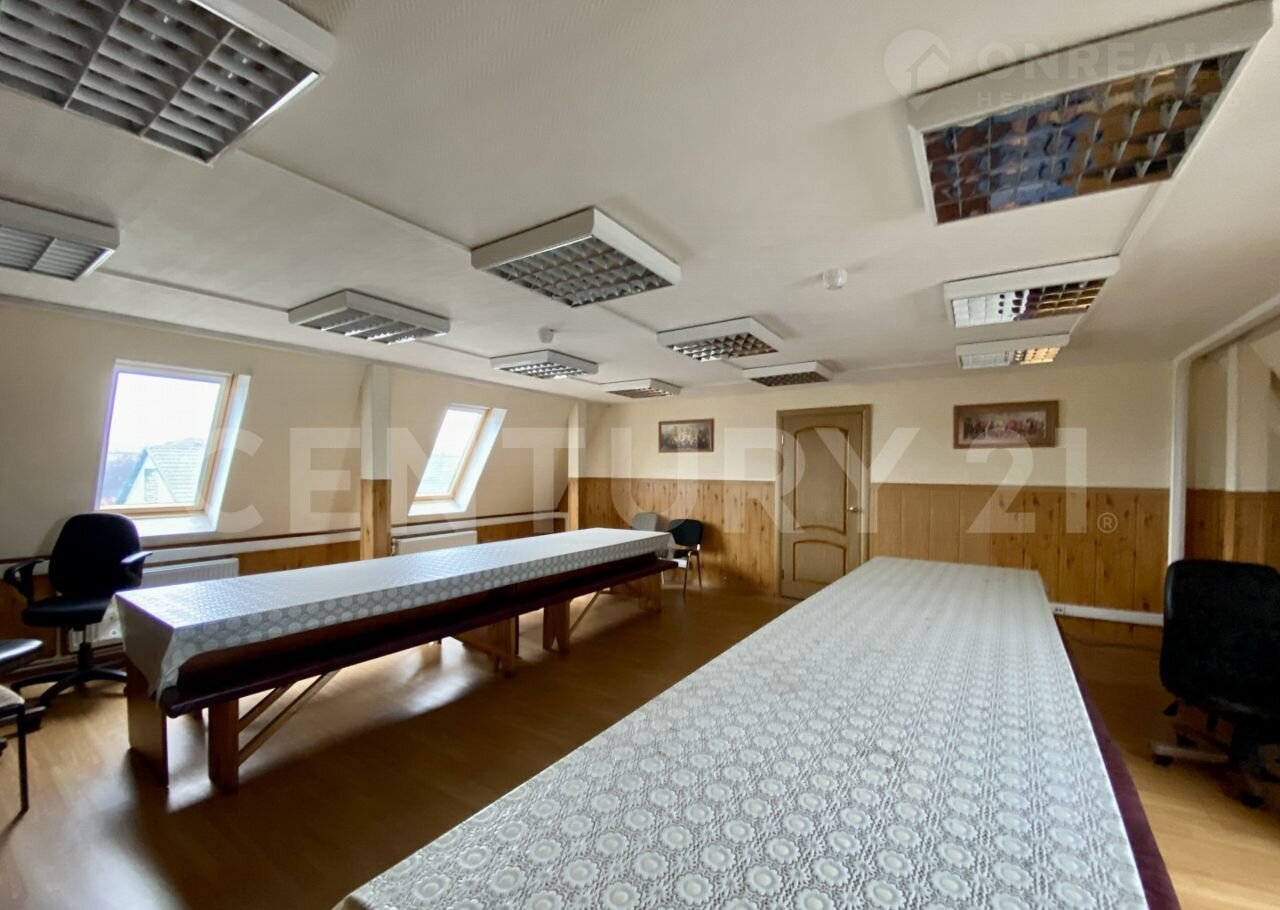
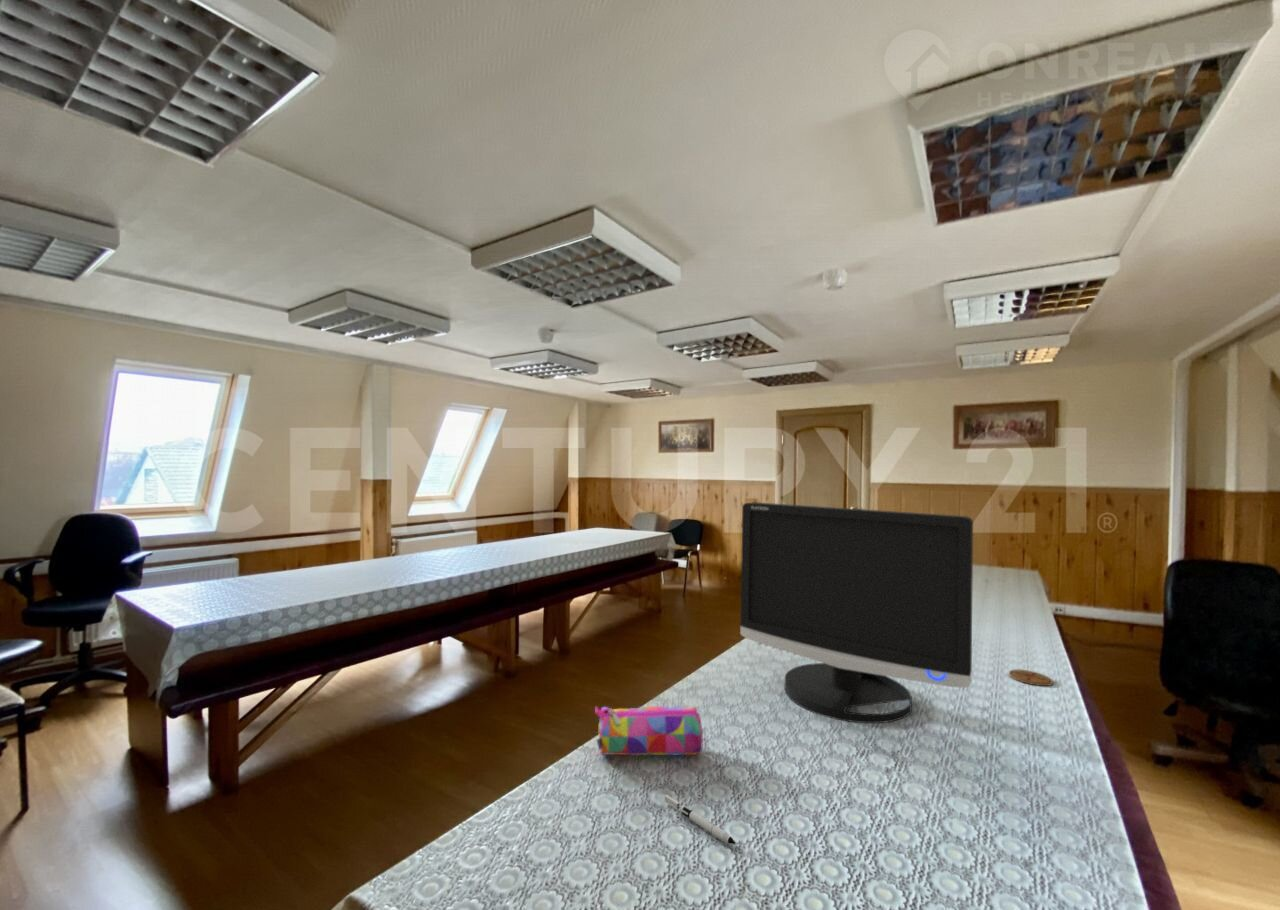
+ monitor [739,501,974,724]
+ toy rocket [664,794,737,846]
+ coaster [1008,669,1054,687]
+ pencil case [594,705,704,757]
